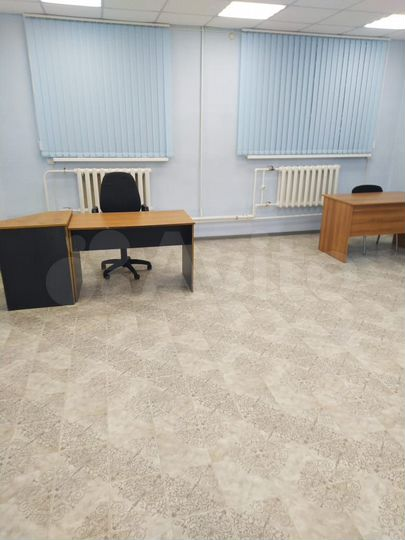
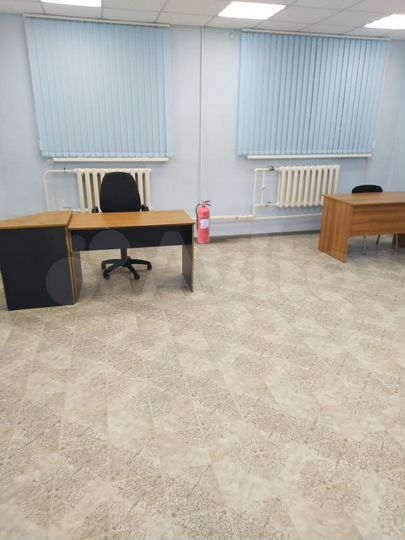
+ fire extinguisher [194,199,212,244]
